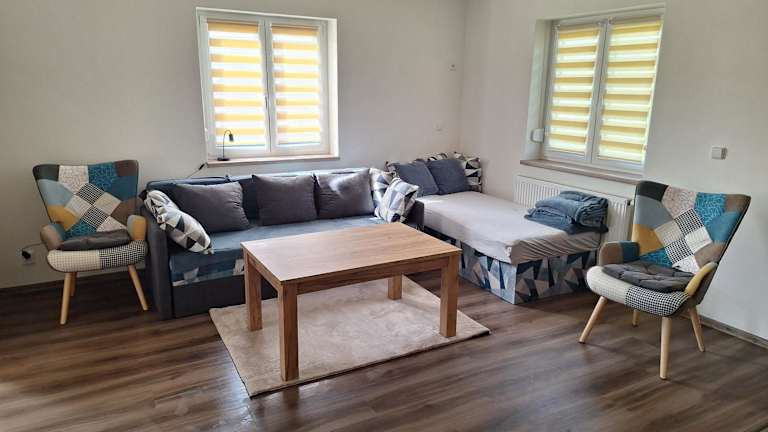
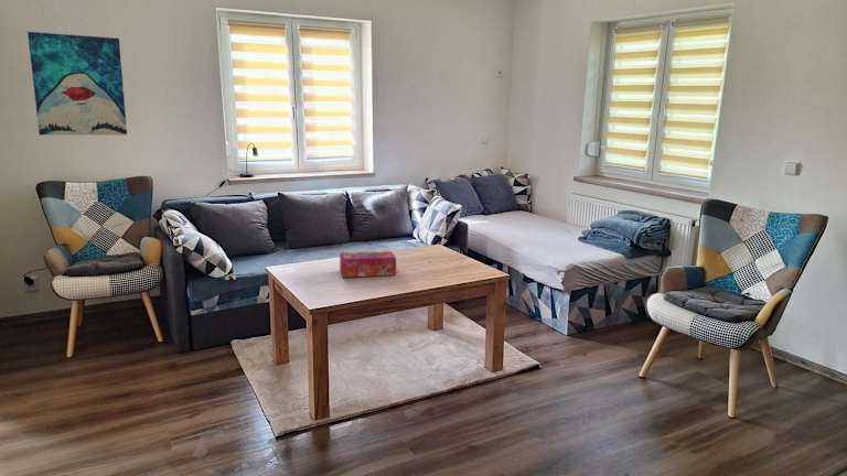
+ tissue box [339,250,397,279]
+ wall art [26,31,128,137]
